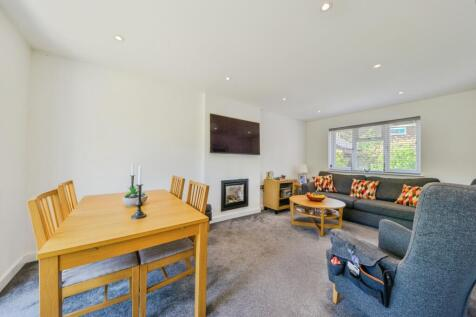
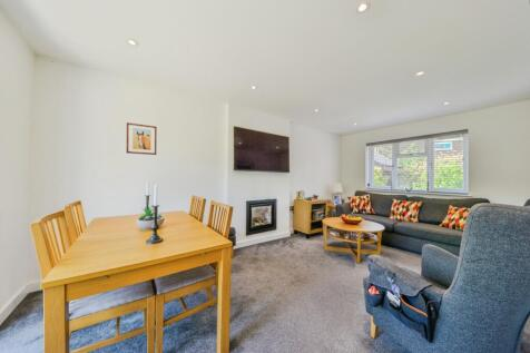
+ wall art [126,121,158,156]
